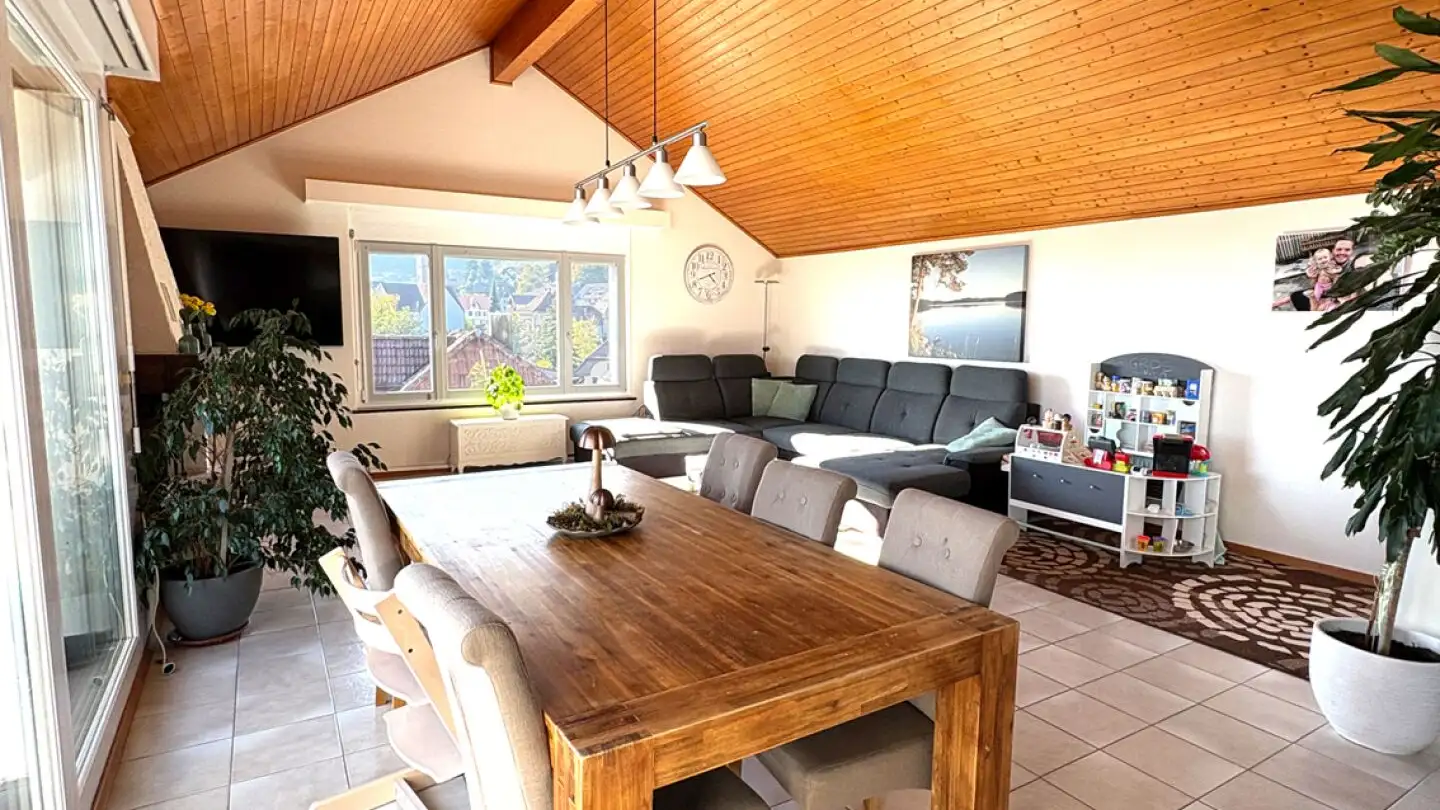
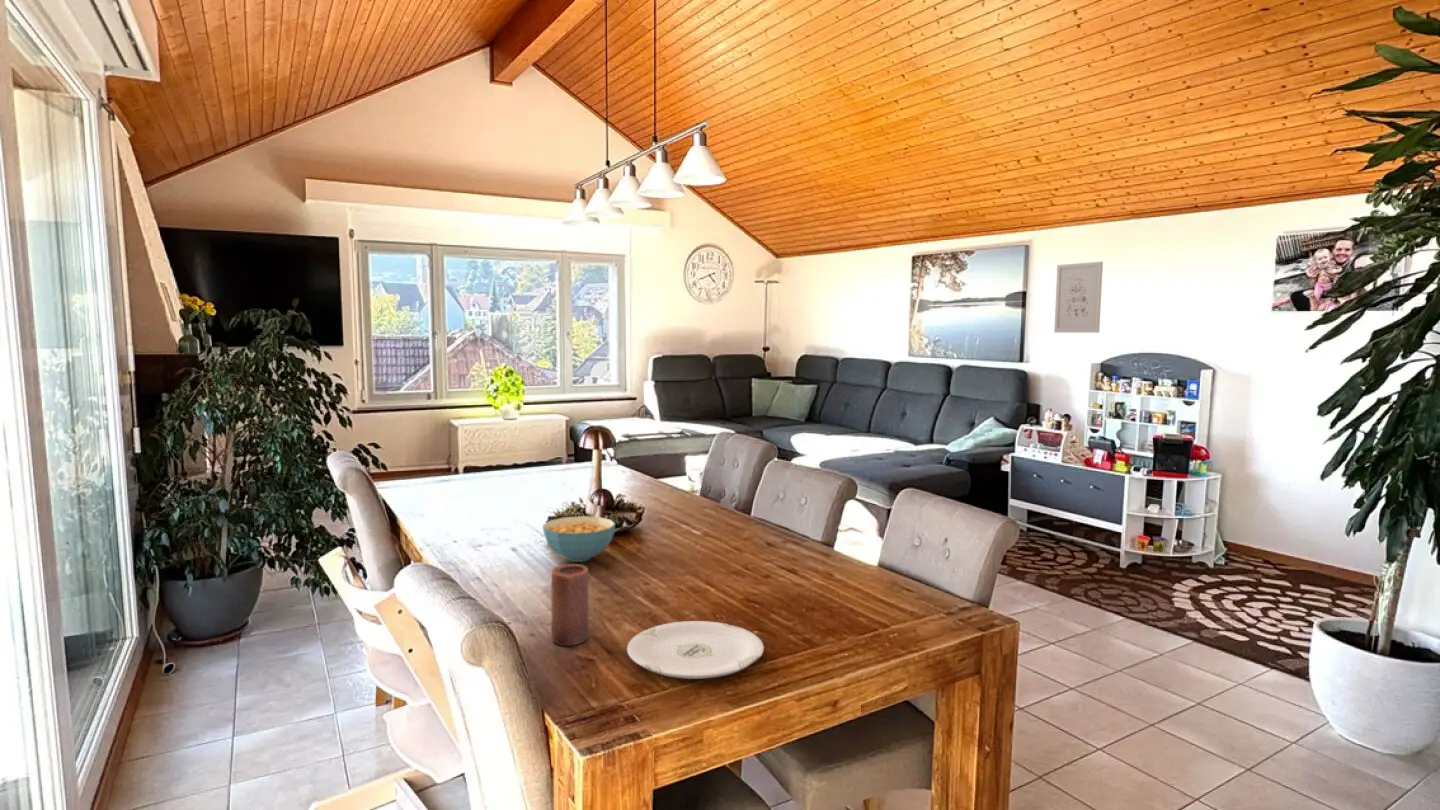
+ plate [626,620,765,680]
+ cereal bowl [542,515,616,563]
+ candle [550,563,590,647]
+ wall art [1053,261,1104,334]
